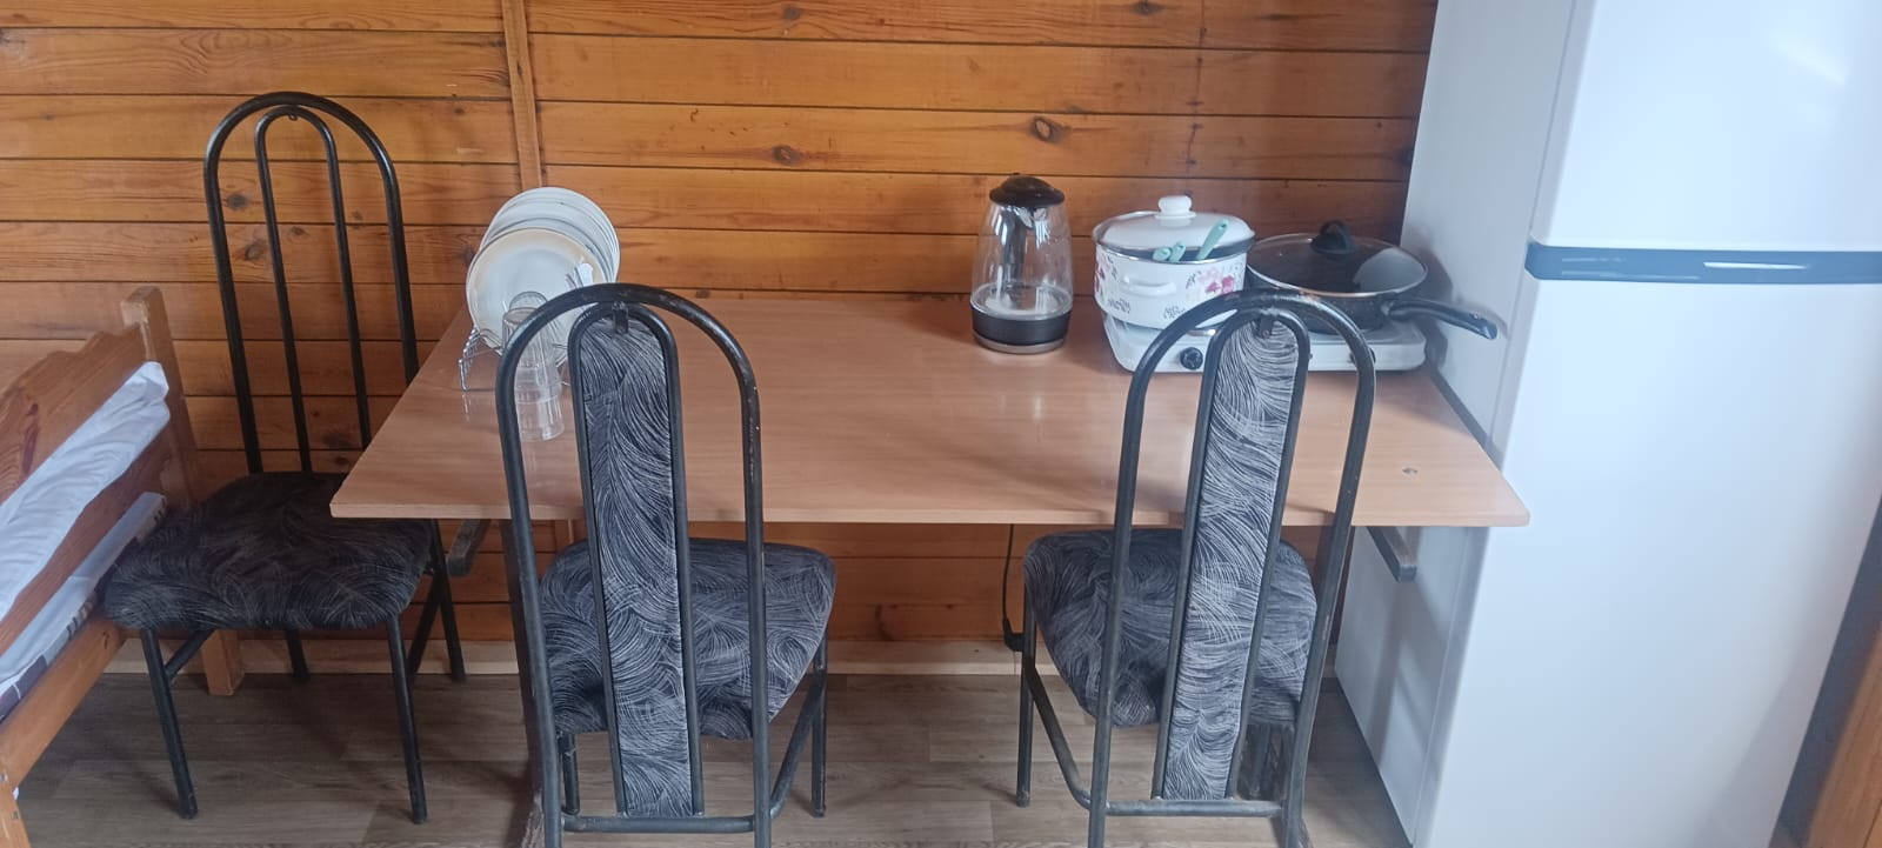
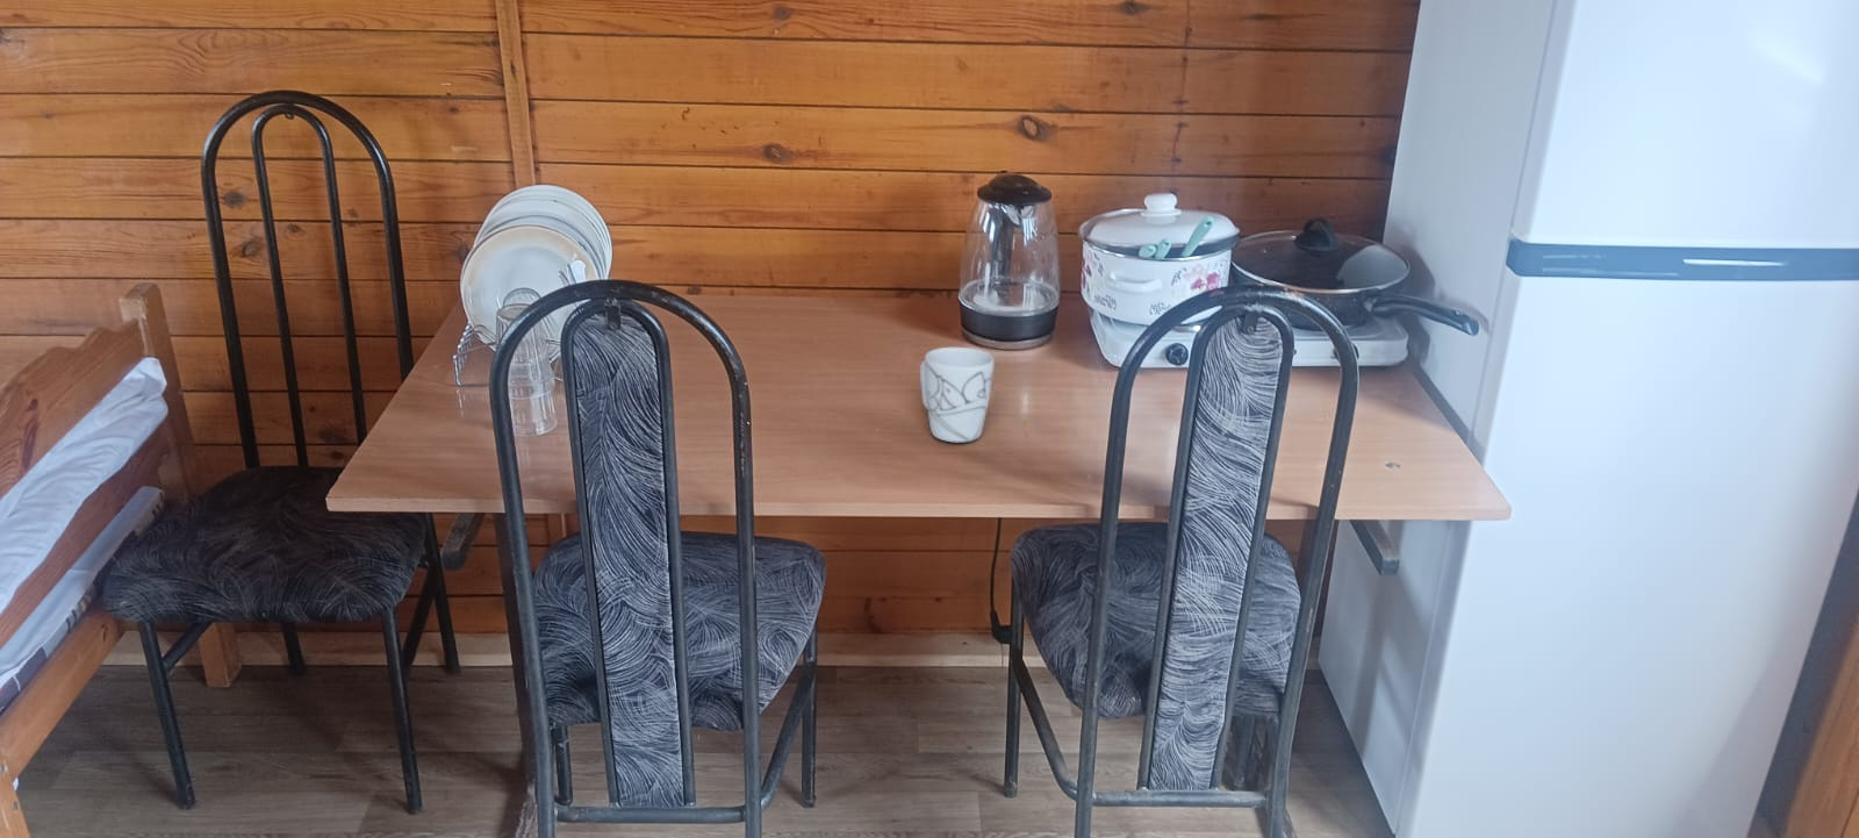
+ mug [919,346,996,444]
